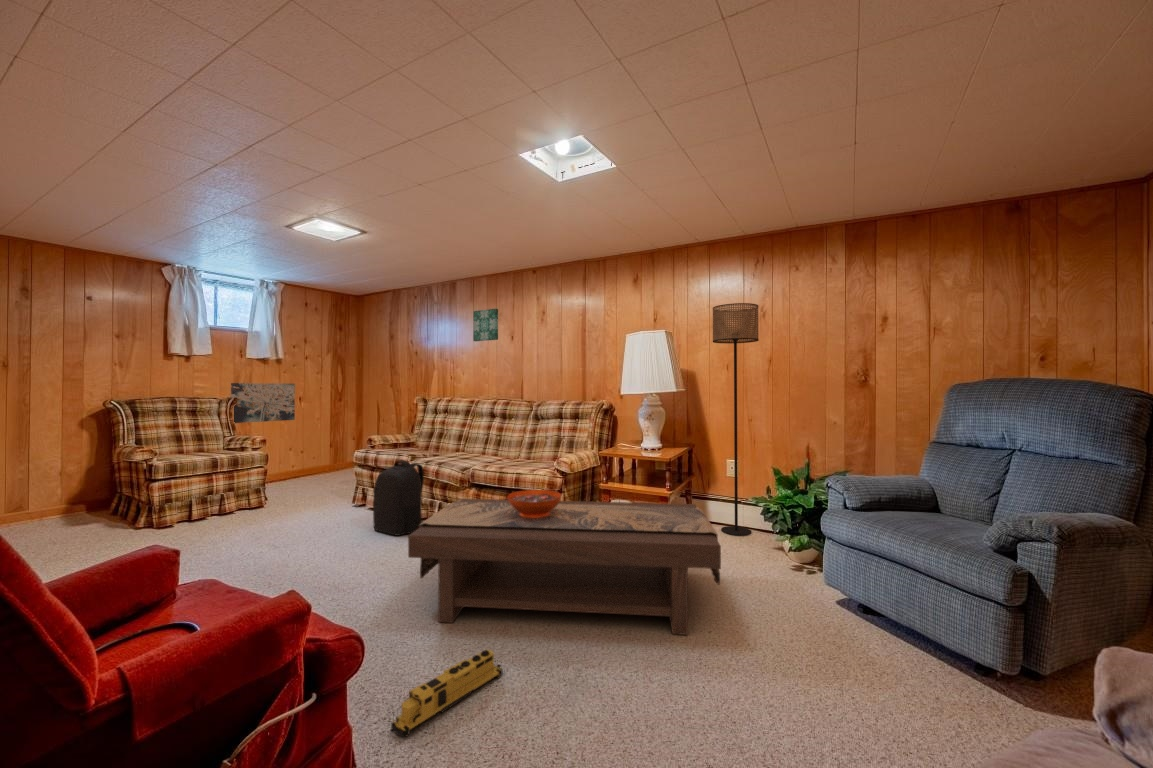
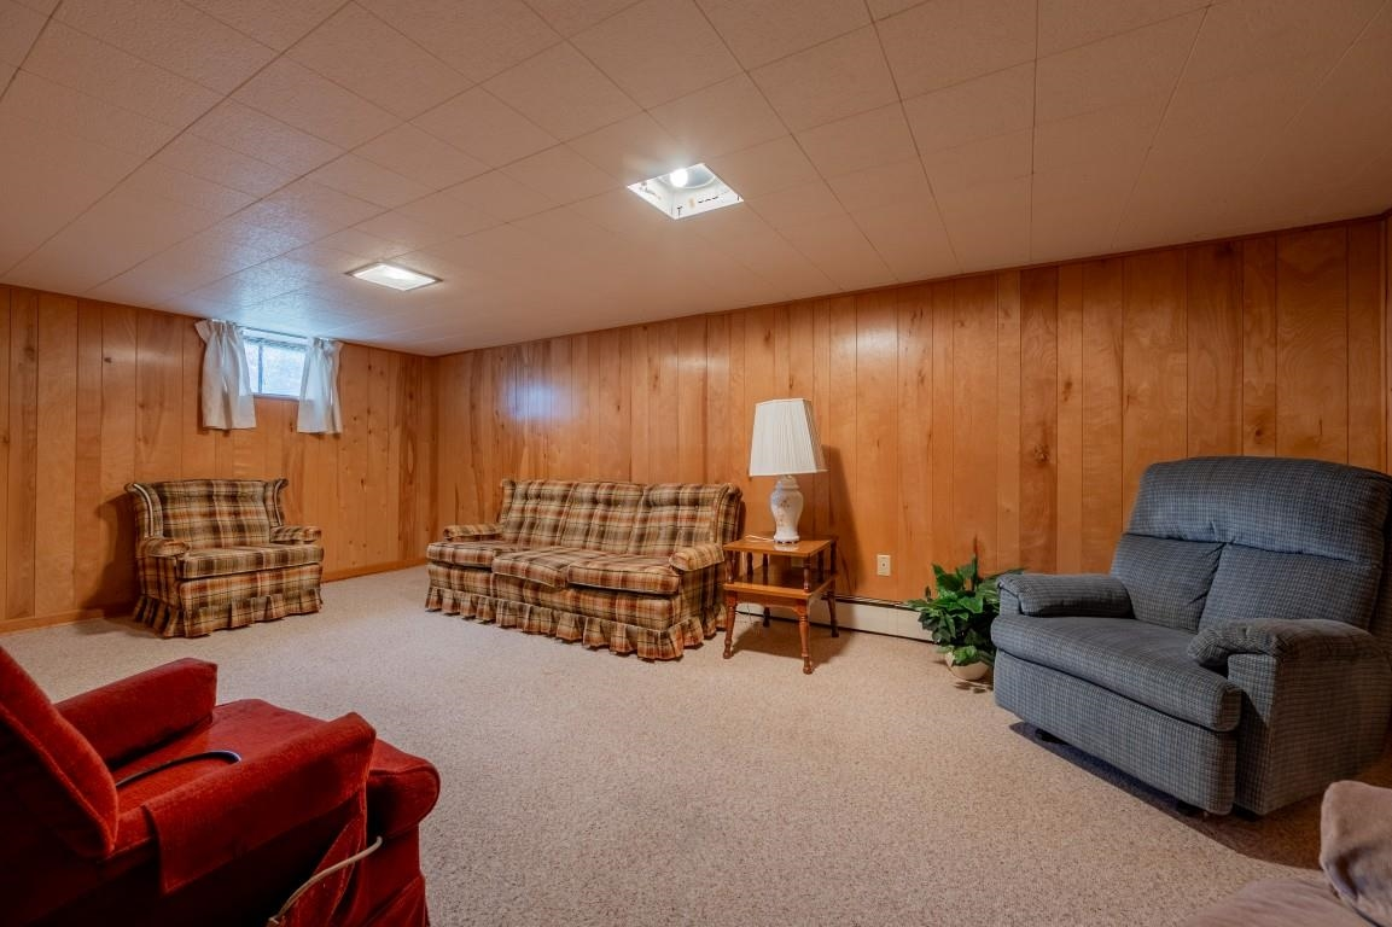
- toy train [390,649,503,739]
- floor lamp [712,302,760,537]
- backpack [372,459,425,537]
- wall art [230,382,296,424]
- coffee table [407,498,722,636]
- wall art [472,308,499,342]
- decorative bowl [506,489,563,518]
